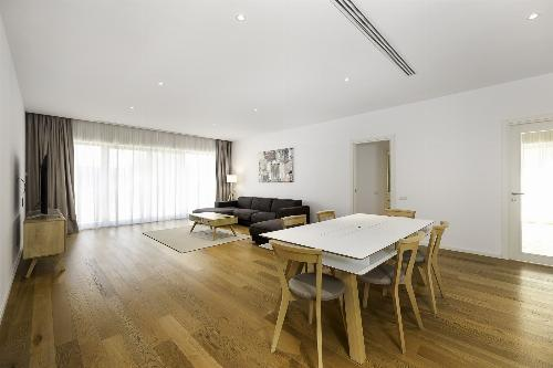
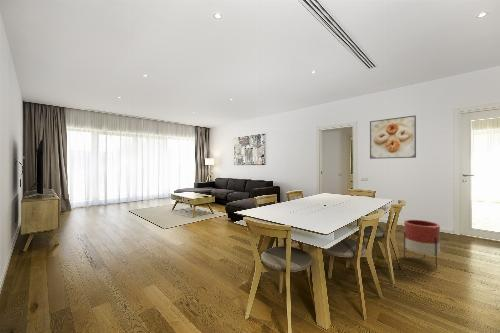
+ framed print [369,114,417,160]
+ planter [403,219,441,269]
